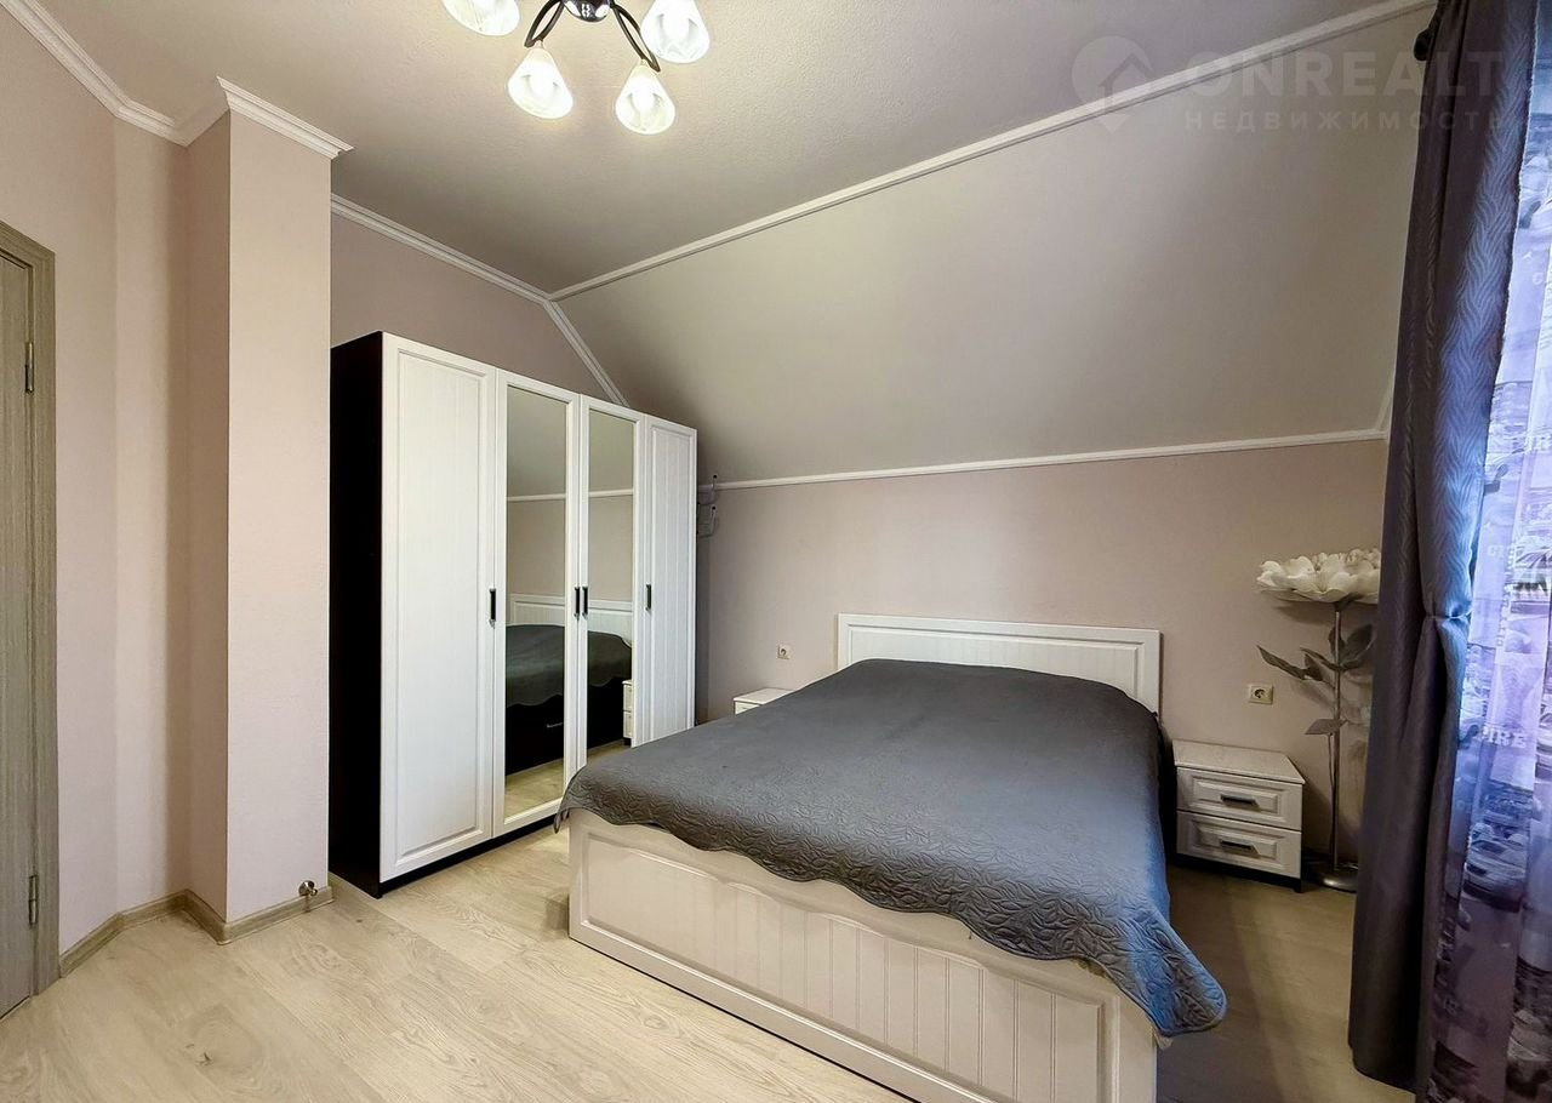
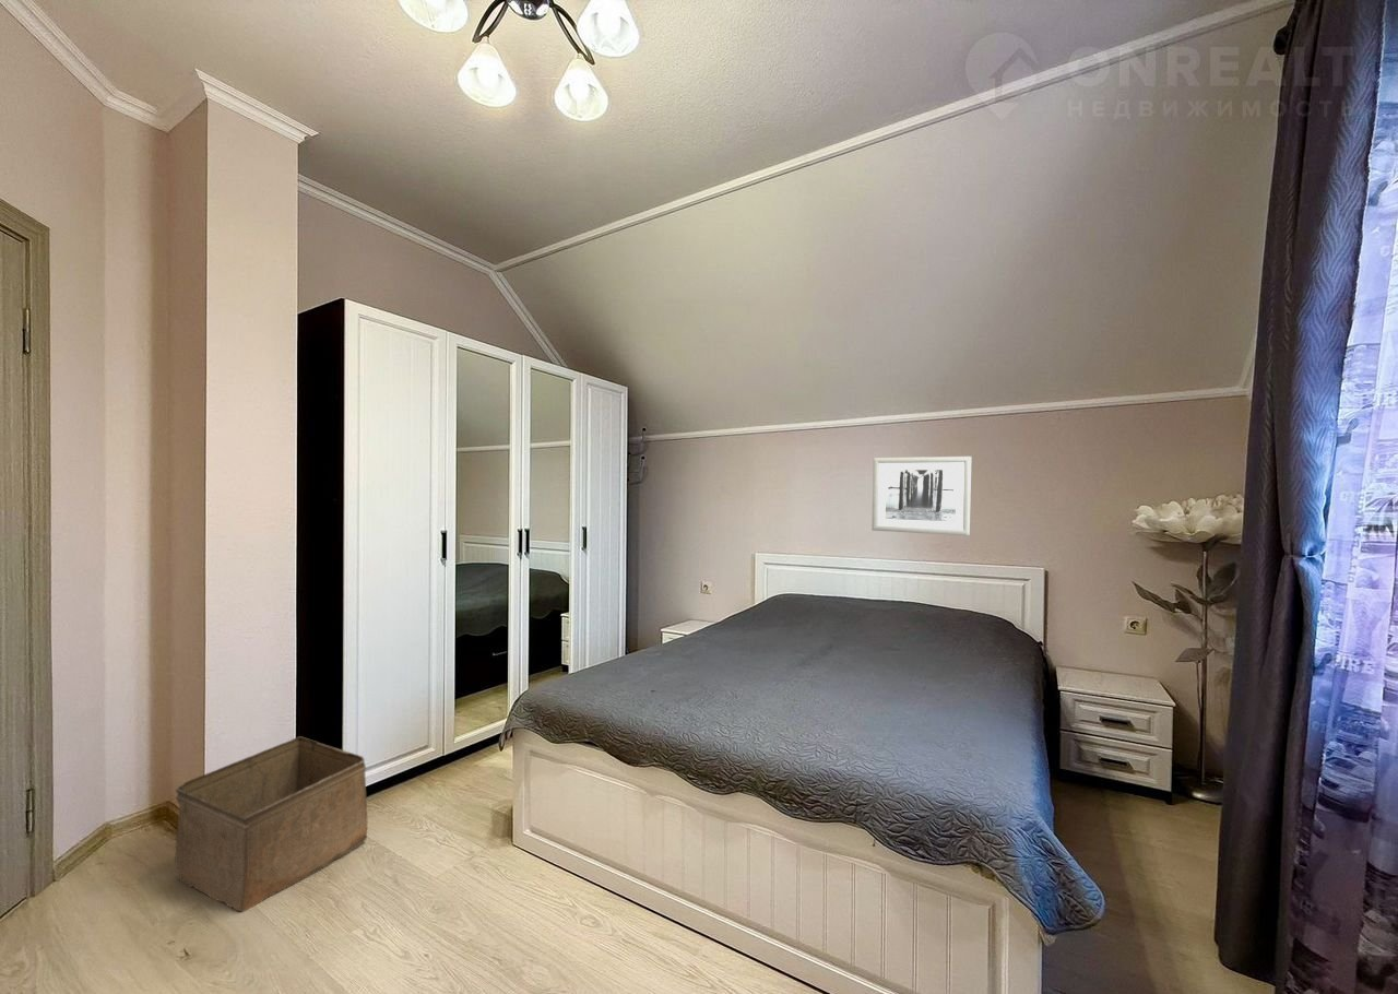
+ storage bin [174,735,369,913]
+ wall art [870,455,973,536]
